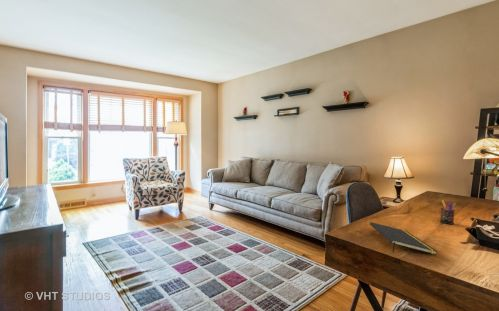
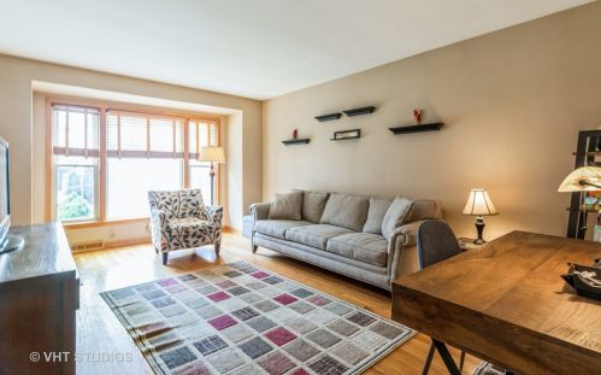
- notepad [369,221,438,256]
- pen holder [439,199,457,225]
